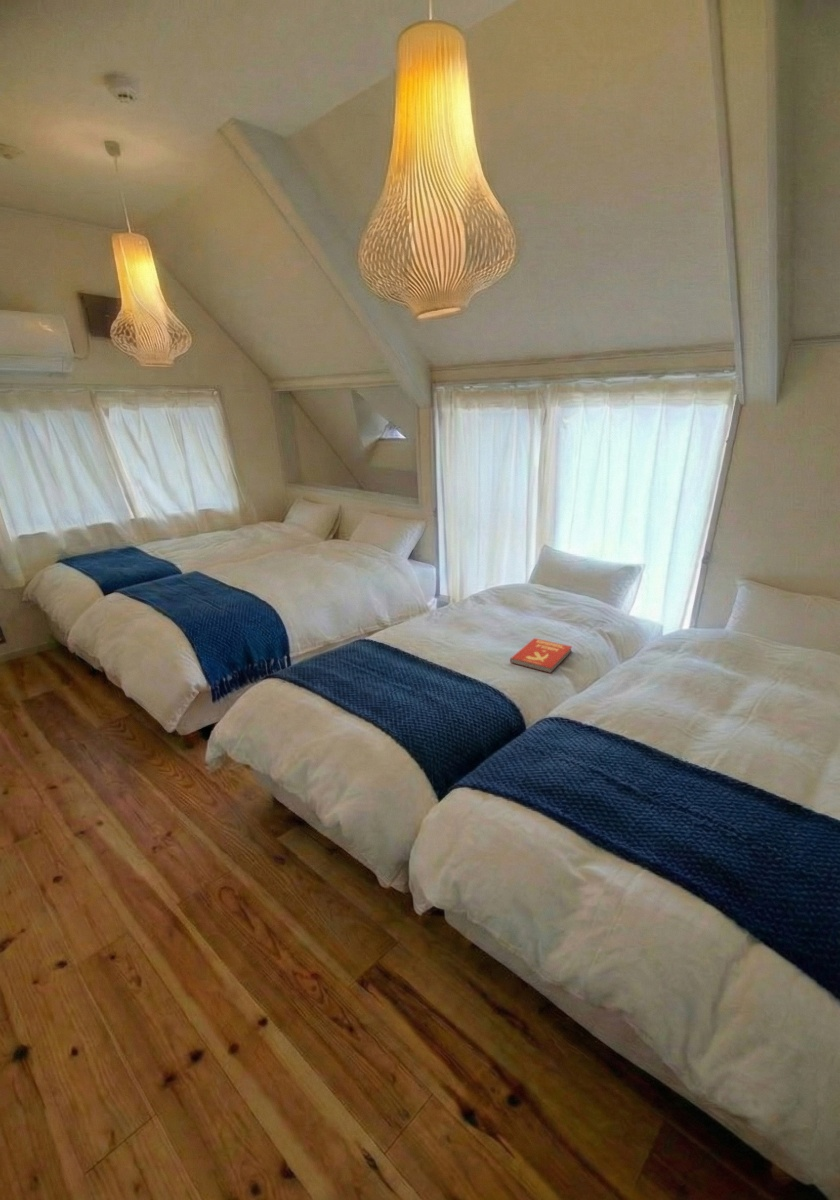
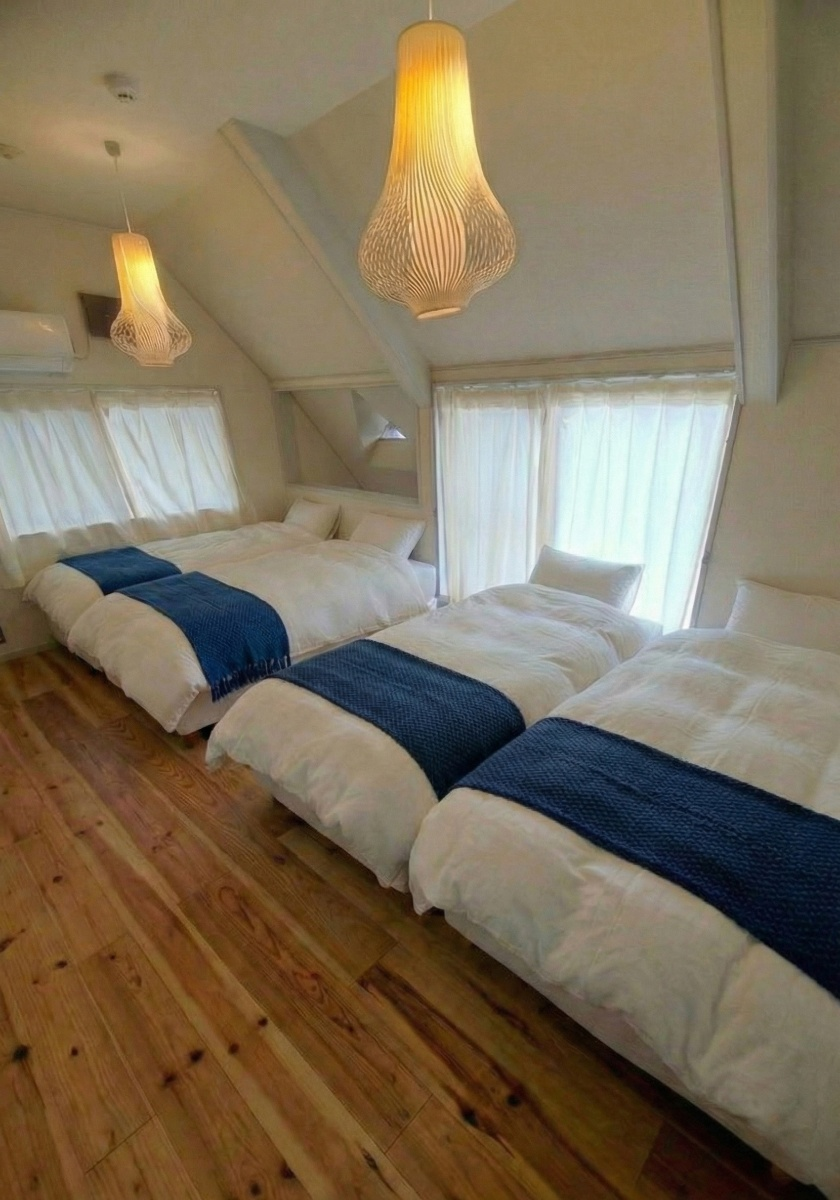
- book [509,637,573,674]
